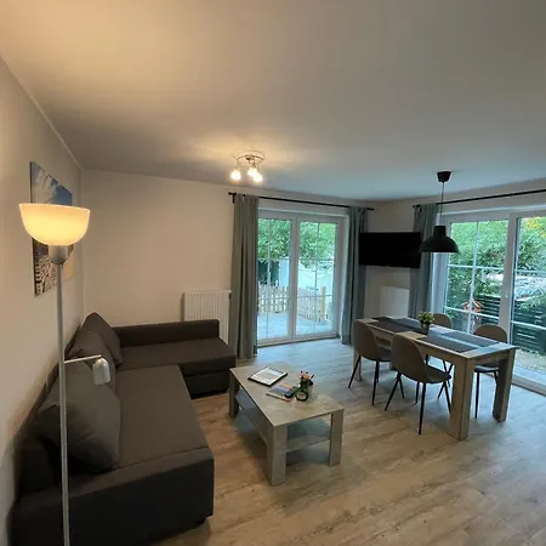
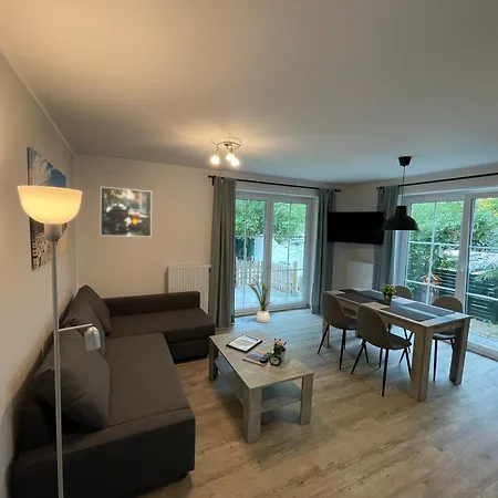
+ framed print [100,186,153,238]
+ house plant [247,278,272,323]
